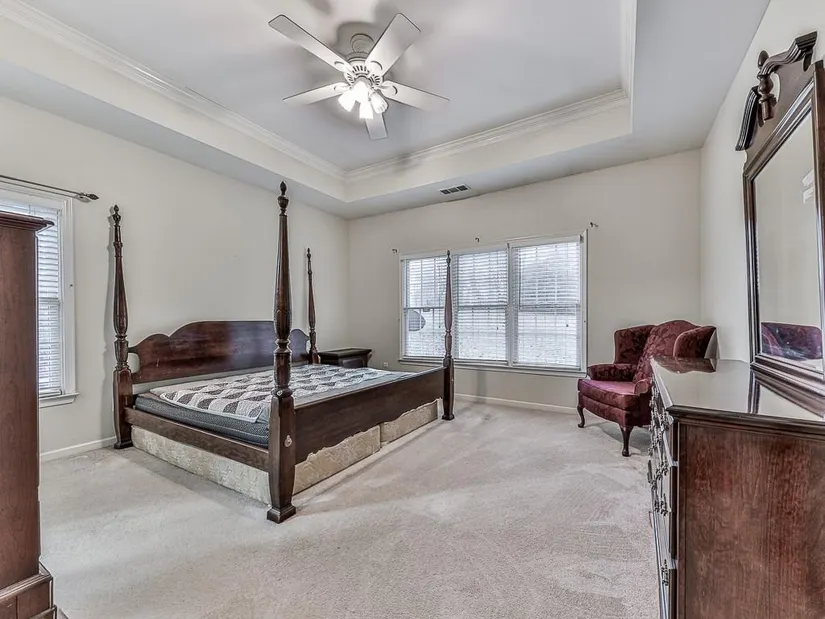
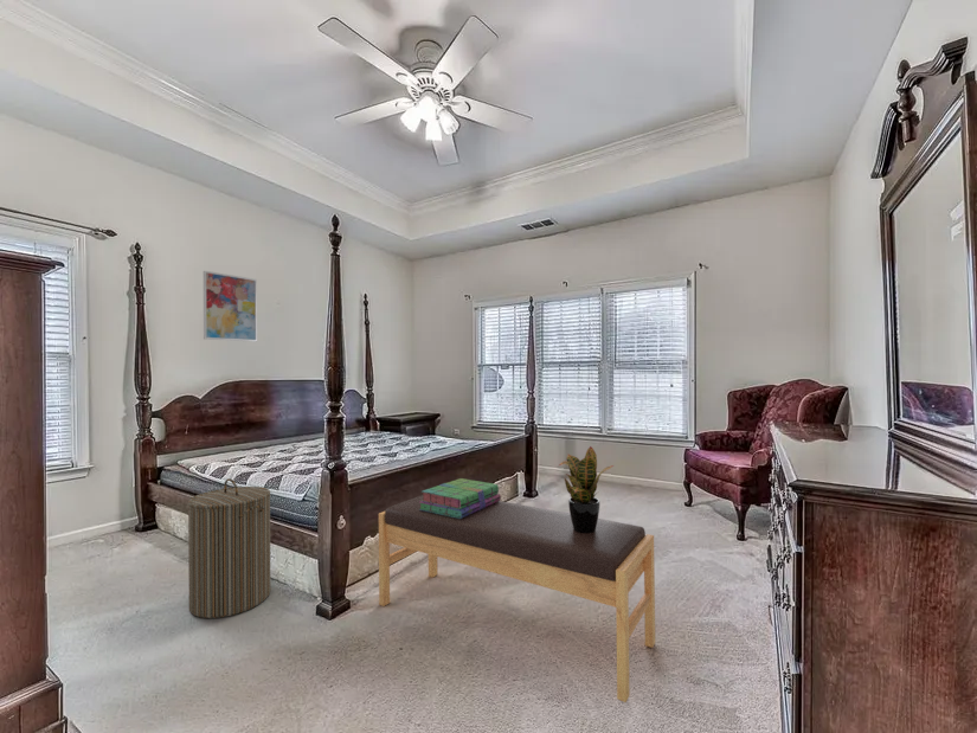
+ potted plant [558,445,615,533]
+ wall art [203,270,258,343]
+ laundry hamper [187,477,272,619]
+ bench [378,494,656,703]
+ stack of books [419,477,502,519]
